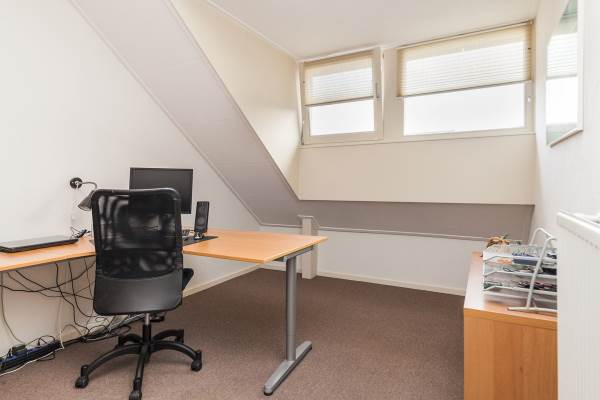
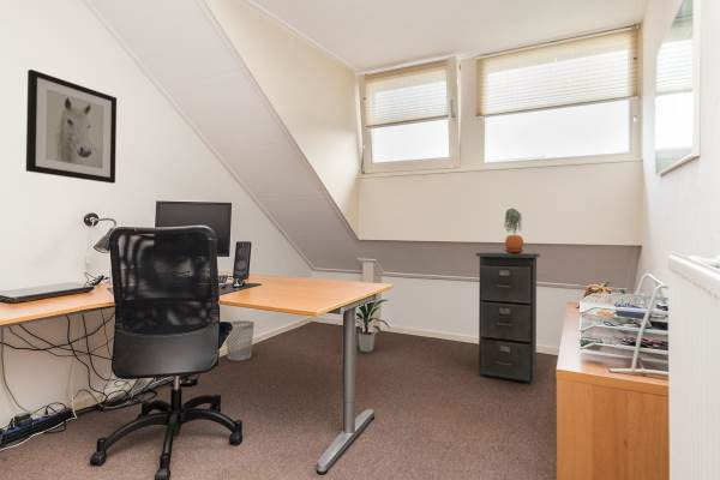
+ wastebasket [226,319,256,362]
+ indoor plant [355,299,391,353]
+ filing cabinet [475,251,541,385]
+ wall art [25,68,118,185]
+ potted plant [503,208,524,253]
